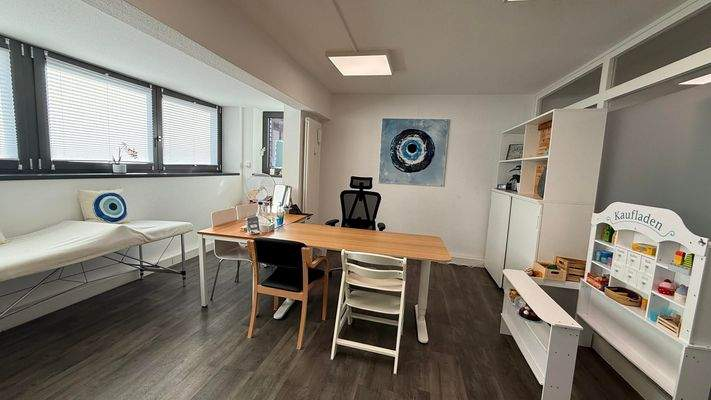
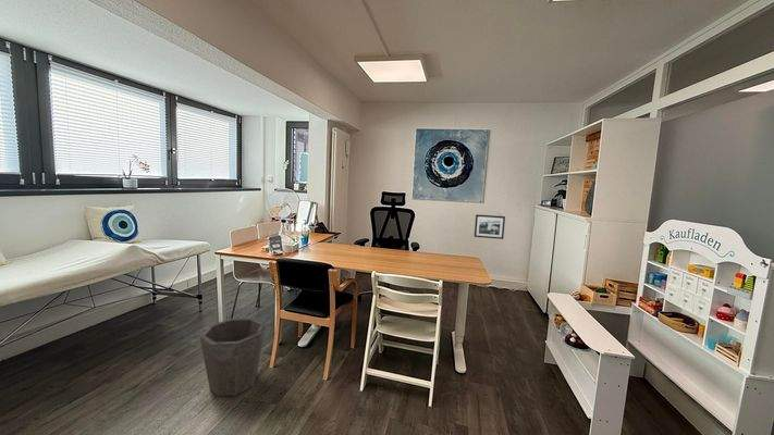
+ picture frame [474,213,506,240]
+ waste bin [198,316,267,397]
